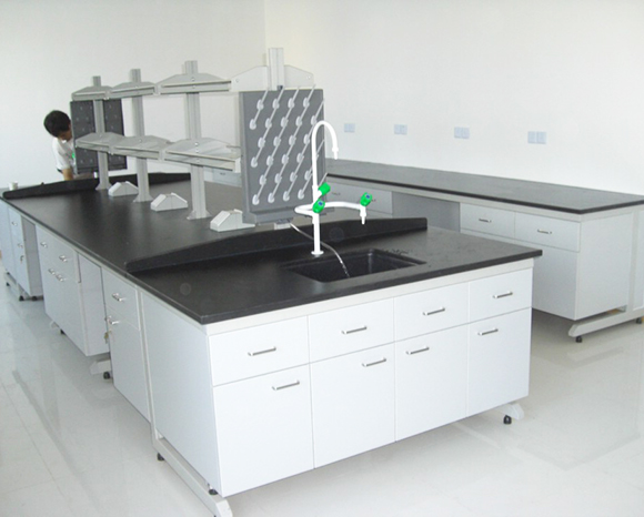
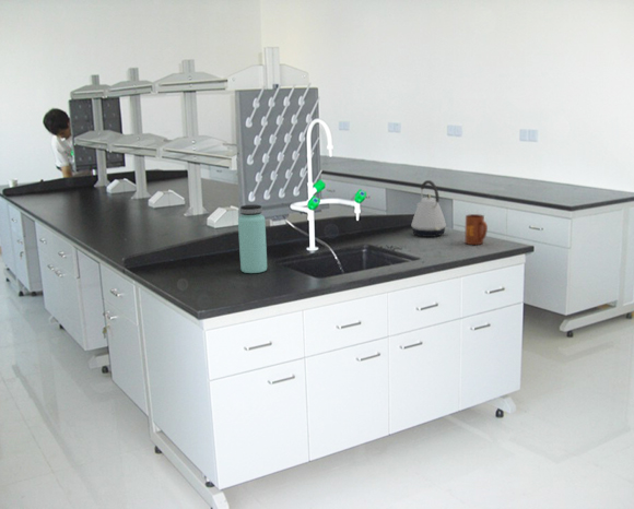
+ bottle [237,203,268,274]
+ kettle [410,179,447,238]
+ mug [463,213,489,246]
